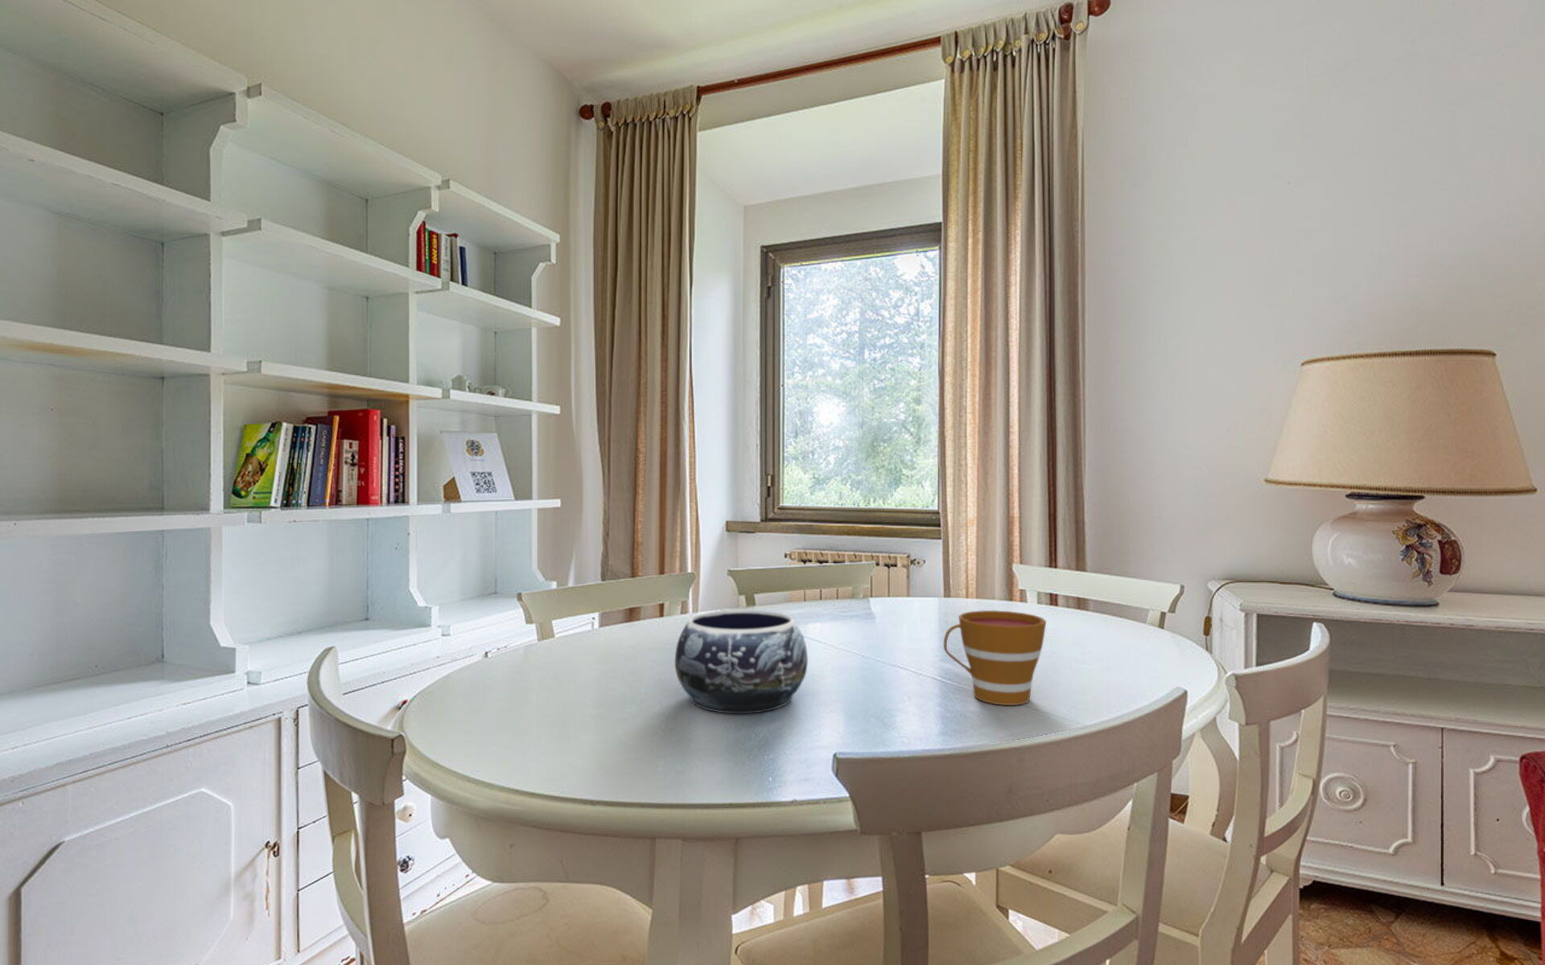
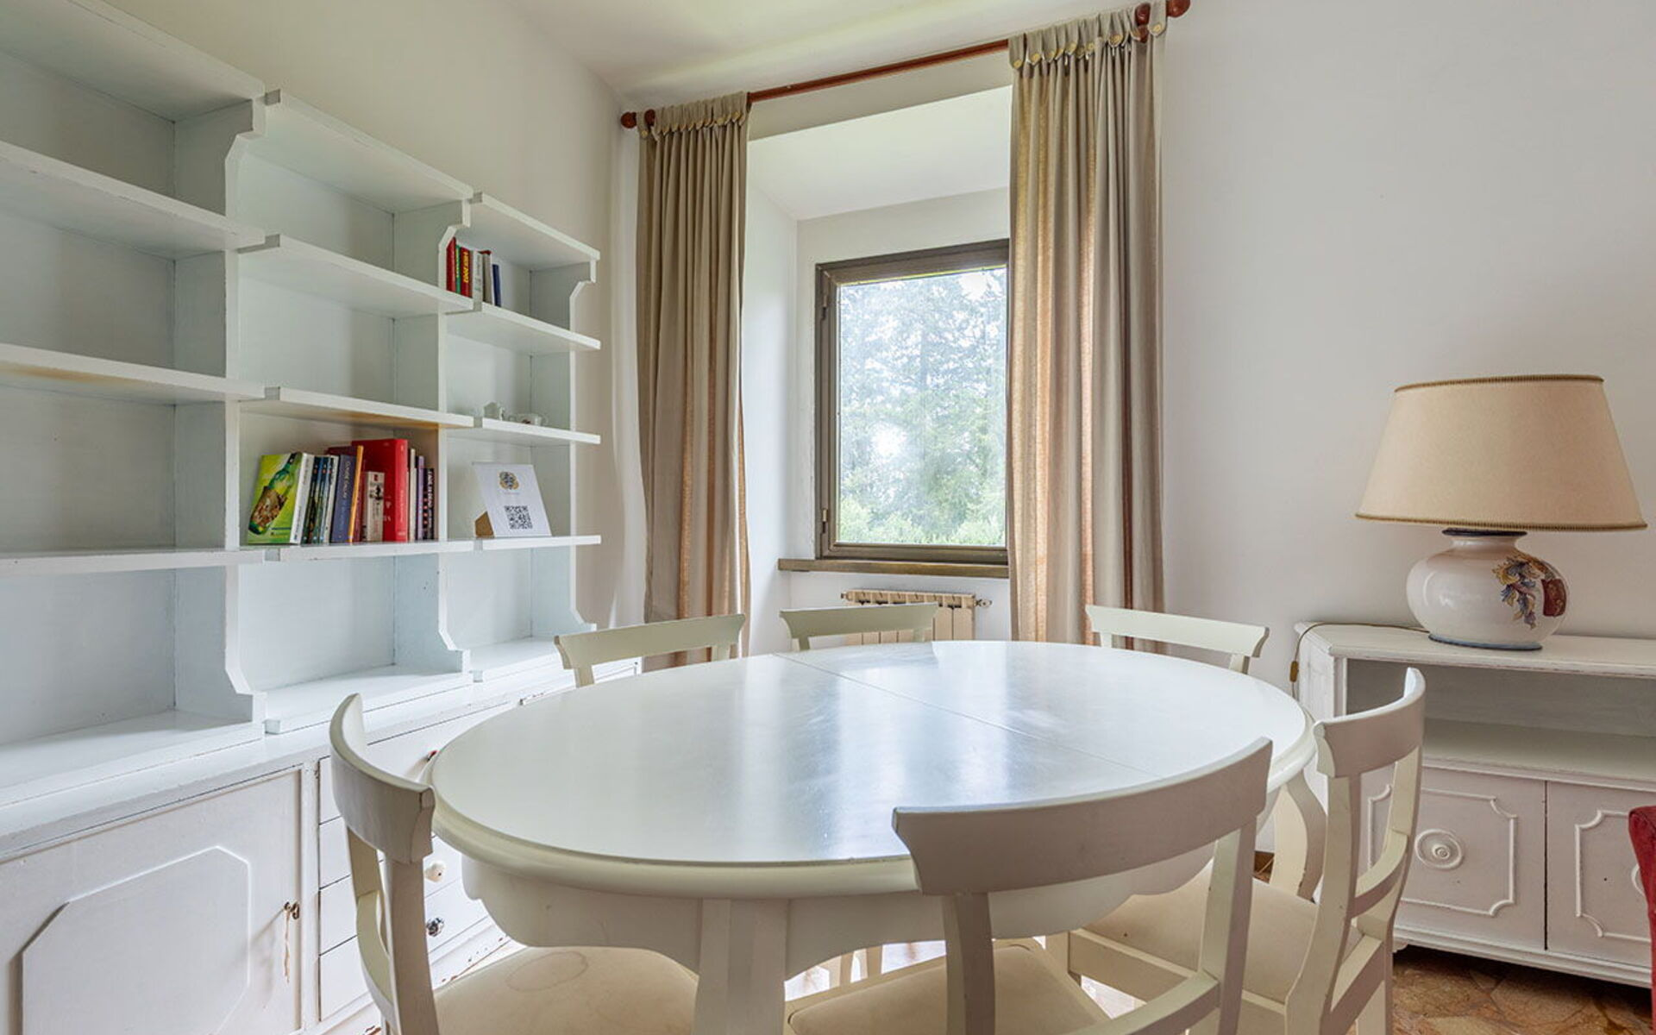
- decorative bowl [674,609,809,714]
- cup [943,609,1047,706]
